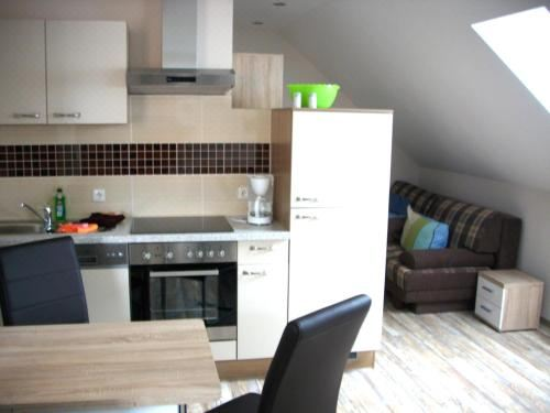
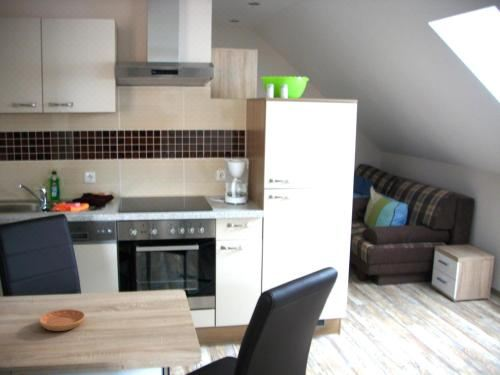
+ saucer [38,308,86,332]
